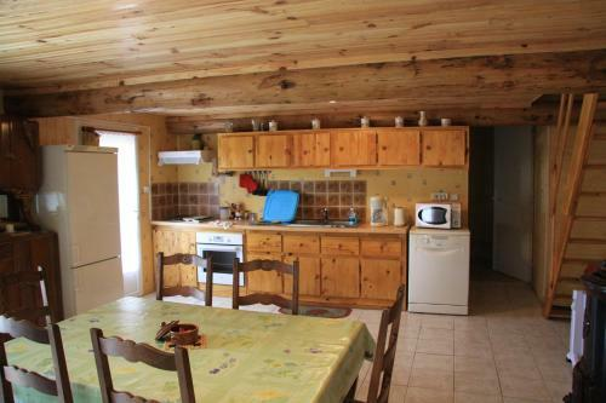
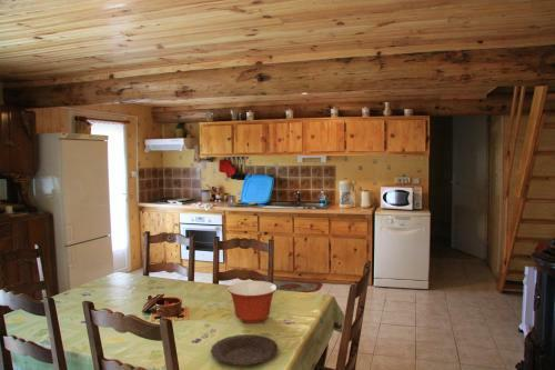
+ mixing bowl [226,280,278,324]
+ plate [210,333,279,367]
